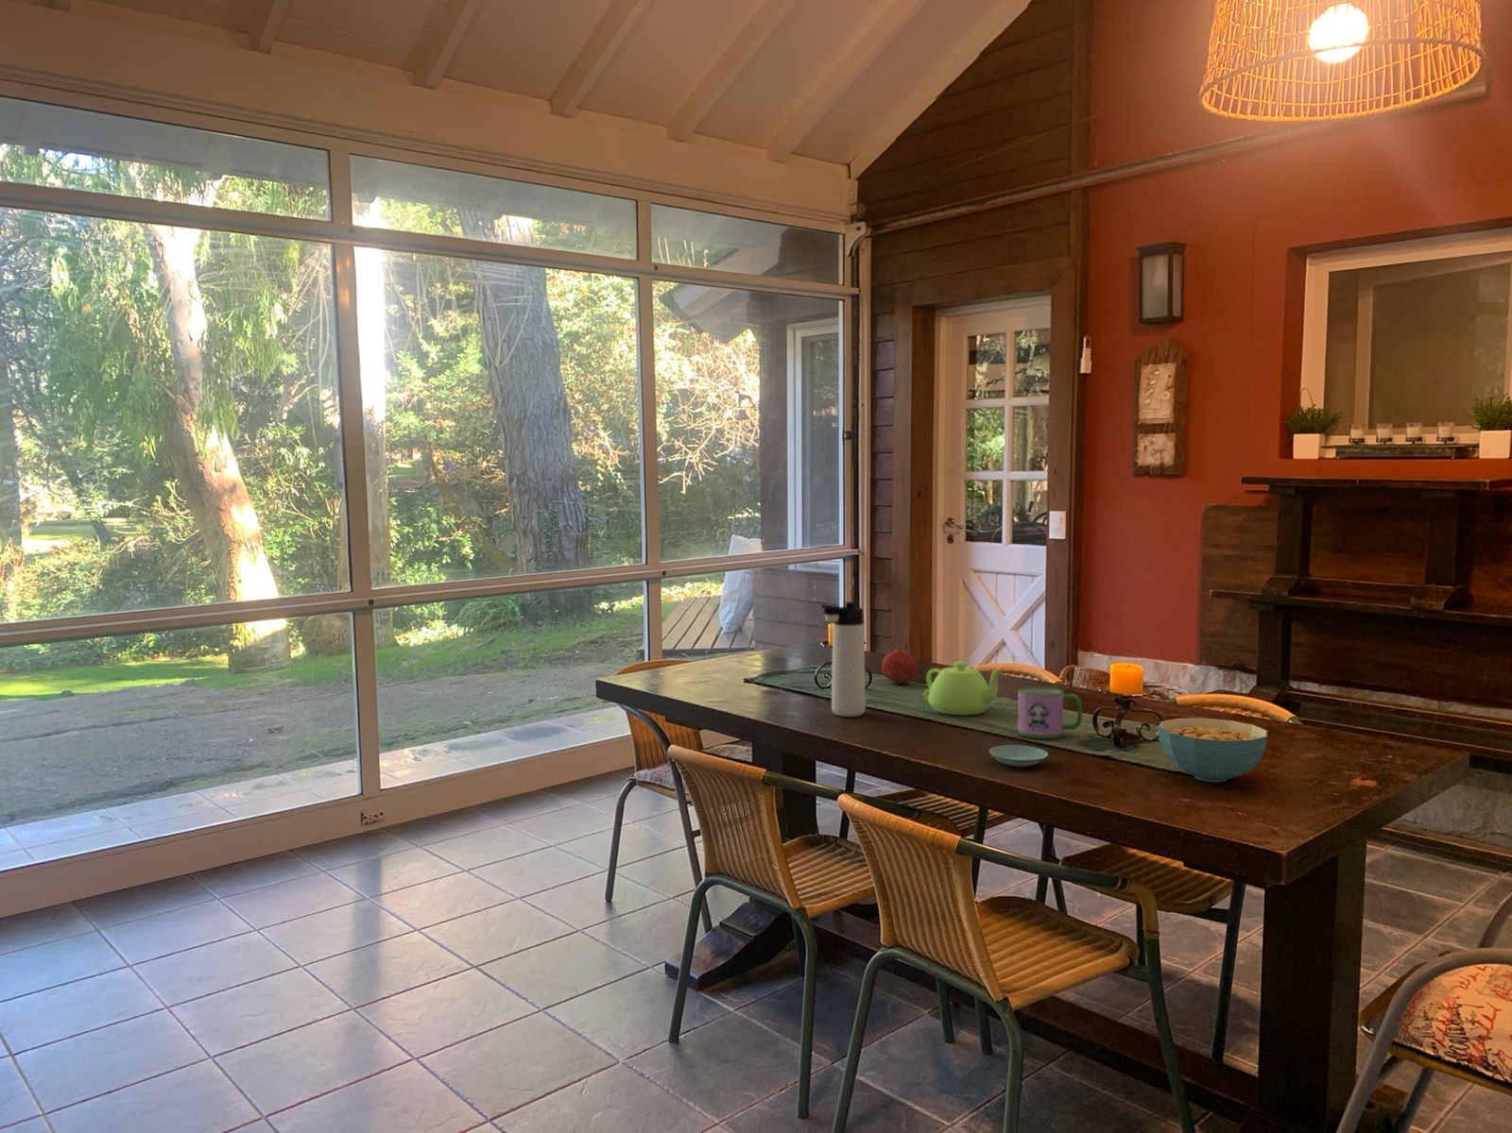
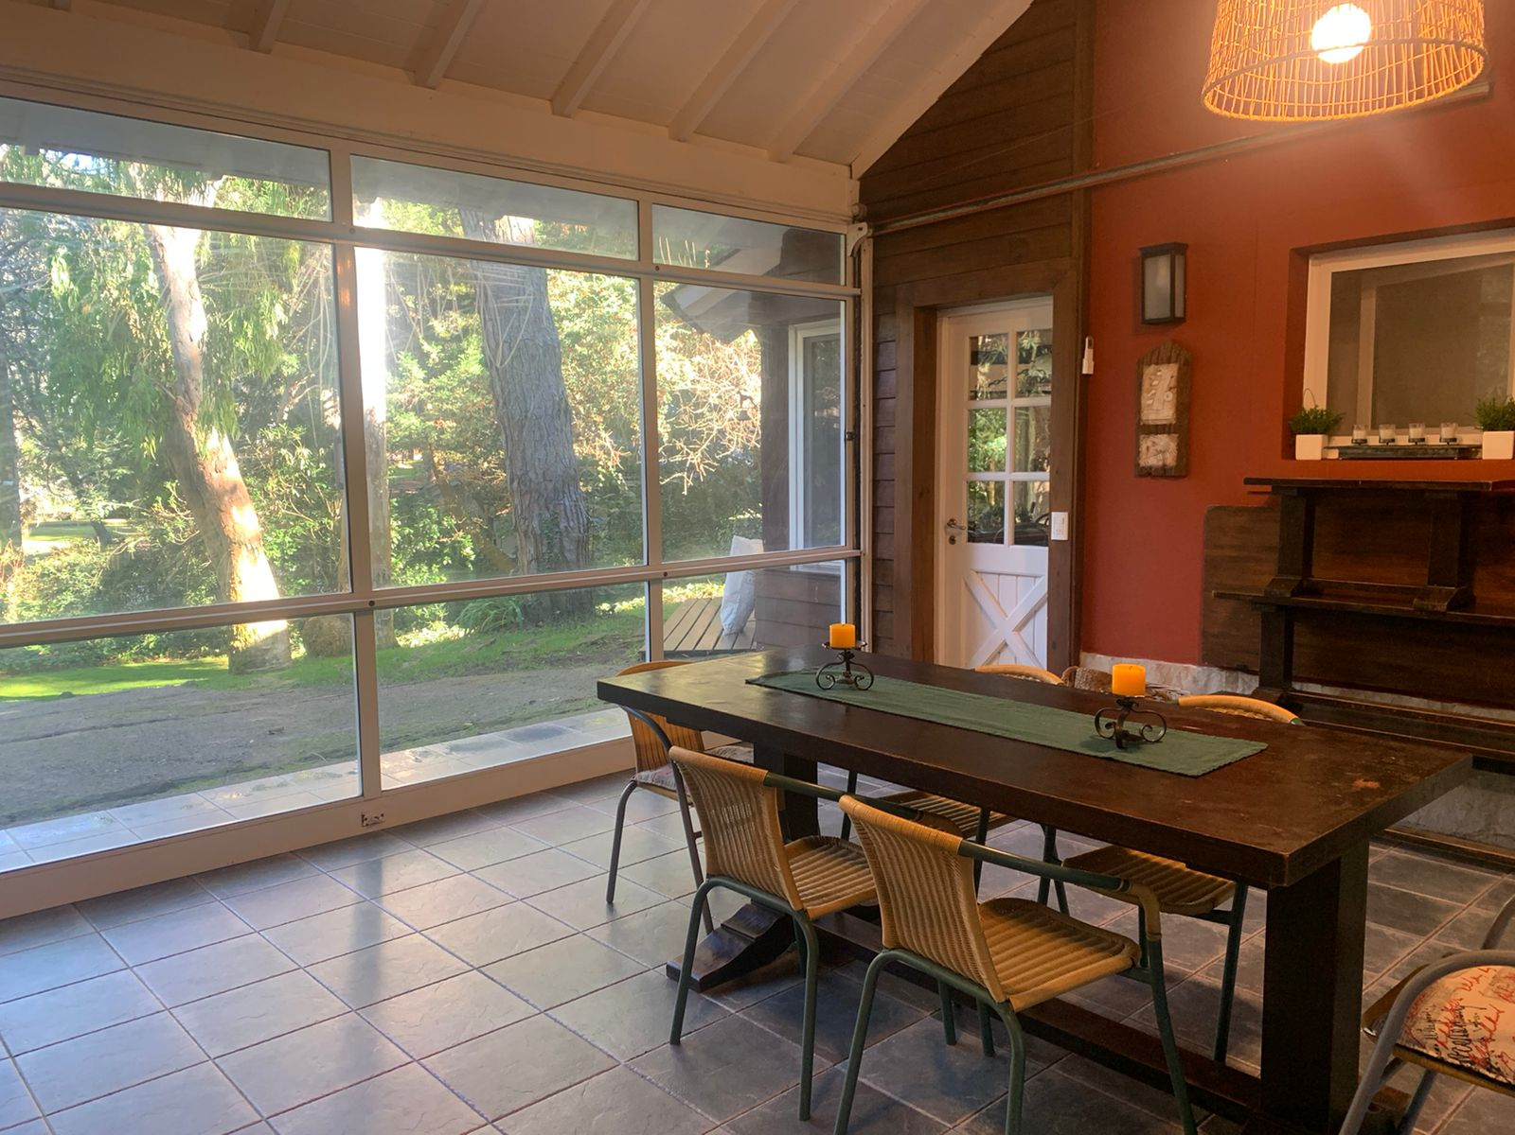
- saucer [988,744,1049,768]
- teapot [923,661,1006,715]
- fruit [881,646,919,684]
- cereal bowl [1157,716,1268,783]
- thermos bottle [820,601,867,718]
- mug [1017,686,1083,739]
